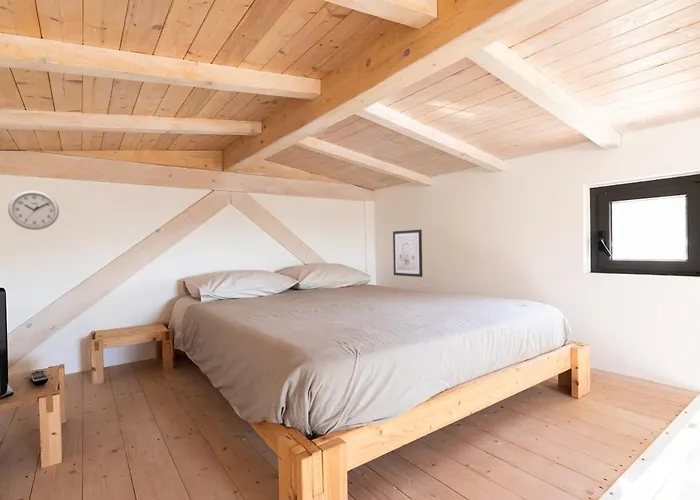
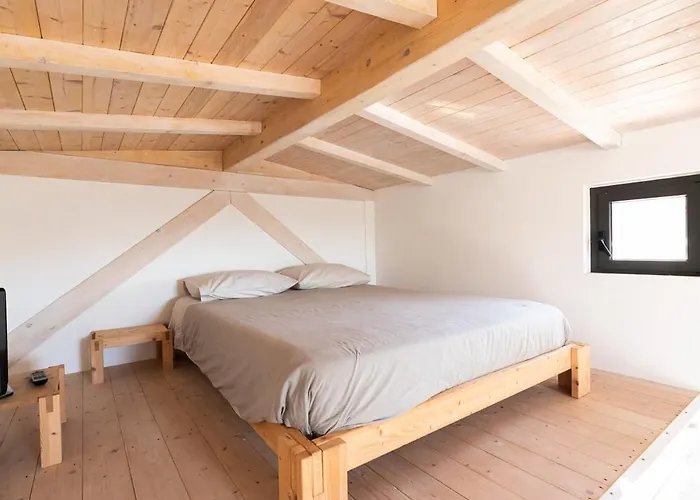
- wall art [392,229,423,278]
- wall clock [7,189,60,231]
